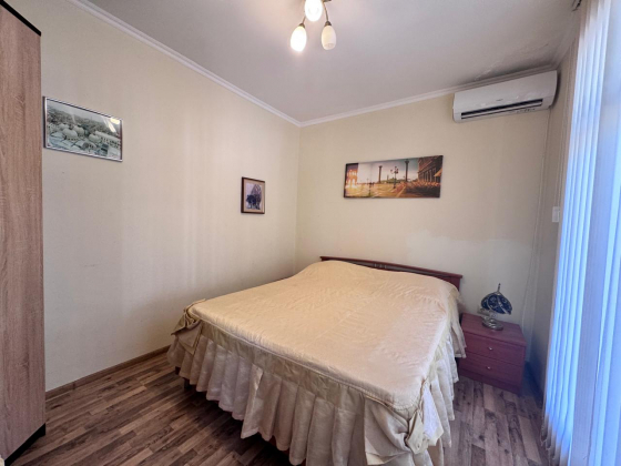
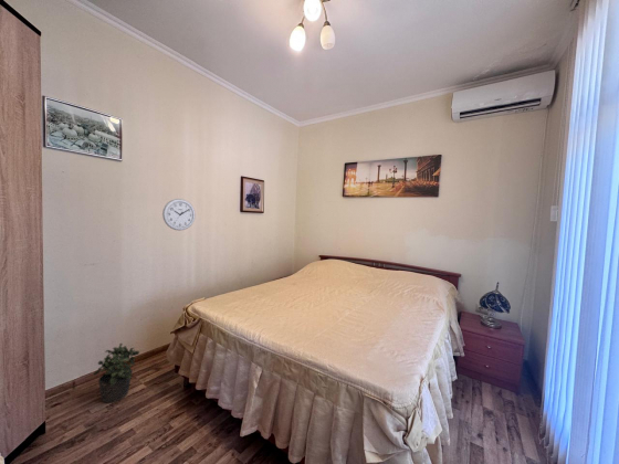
+ wall clock [161,198,197,231]
+ potted plant [93,342,140,404]
